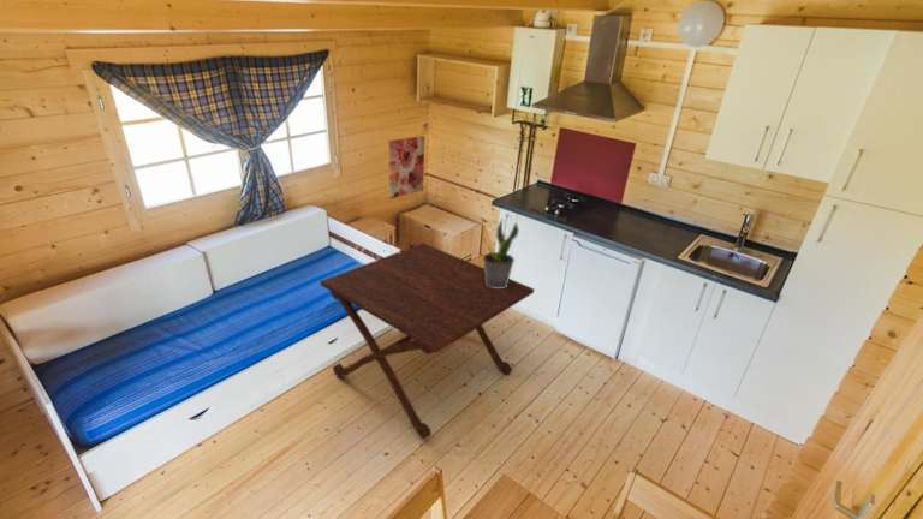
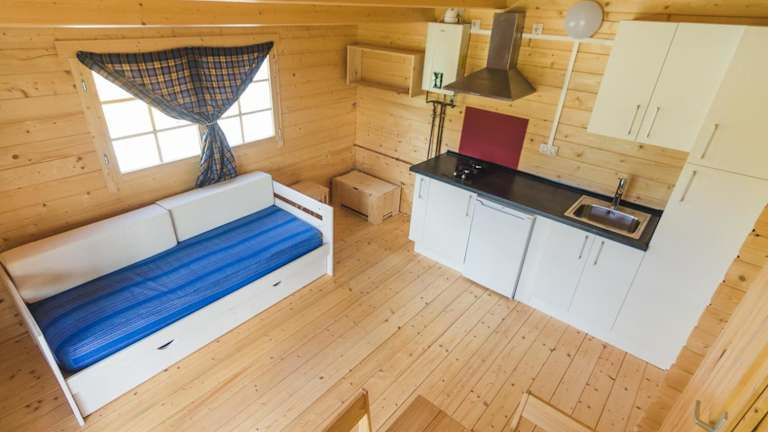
- potted plant [482,216,520,288]
- wall art [388,135,425,199]
- side table [320,241,535,441]
